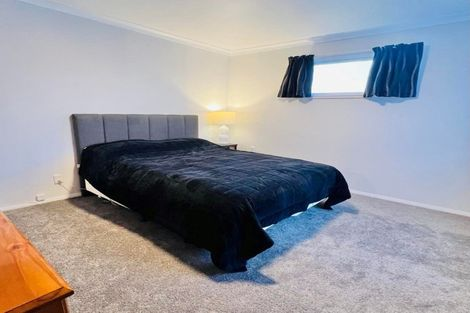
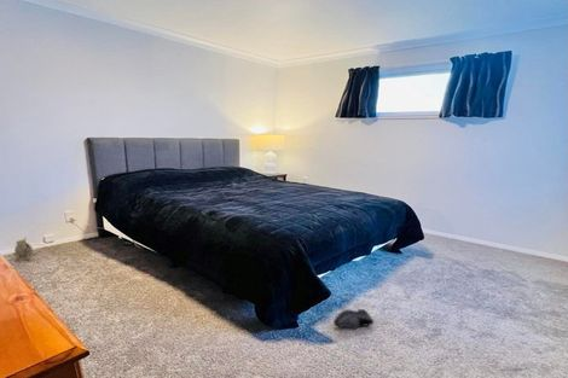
+ plush toy [12,235,34,263]
+ shoe [332,308,375,330]
